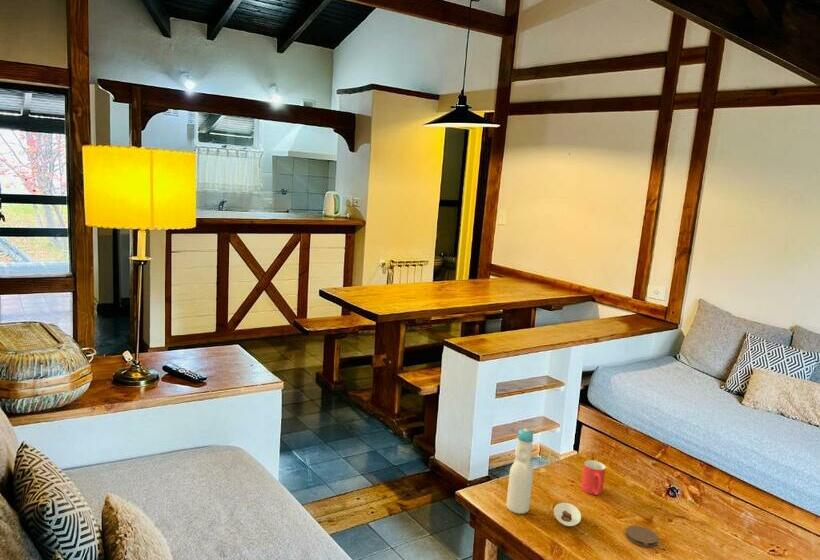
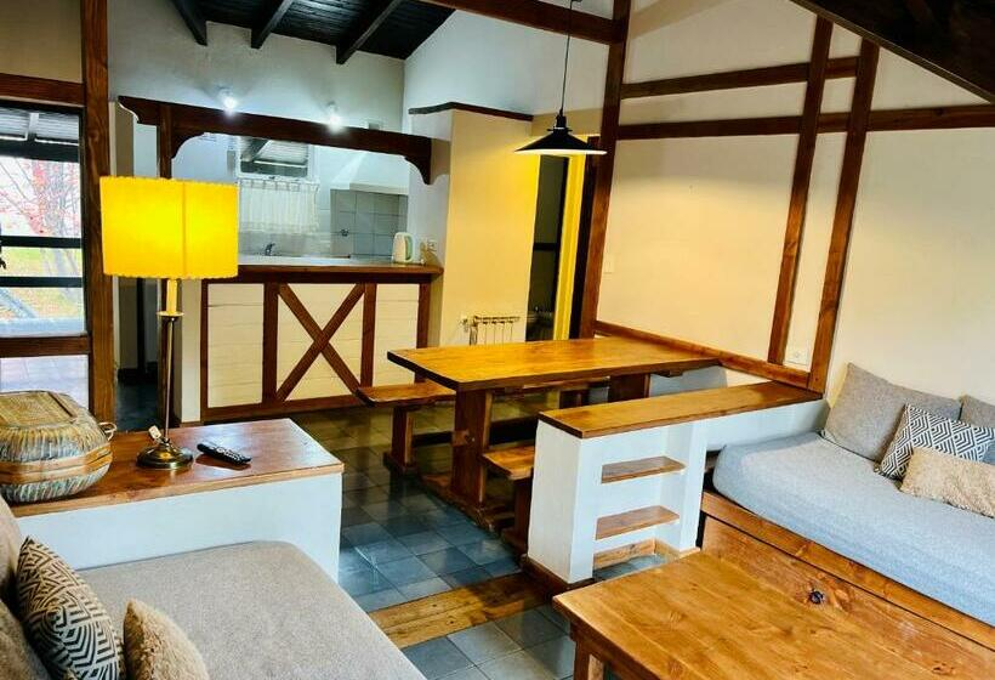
- coaster [625,525,659,548]
- bottle [506,427,534,515]
- saucer [553,502,582,527]
- mug [580,459,607,496]
